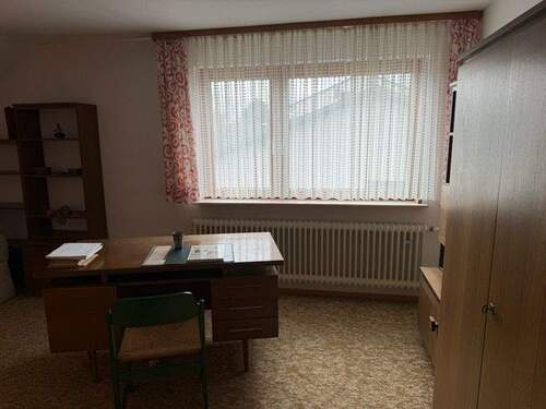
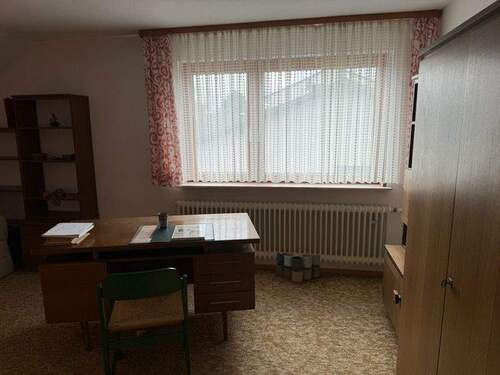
+ pouf [275,252,322,284]
